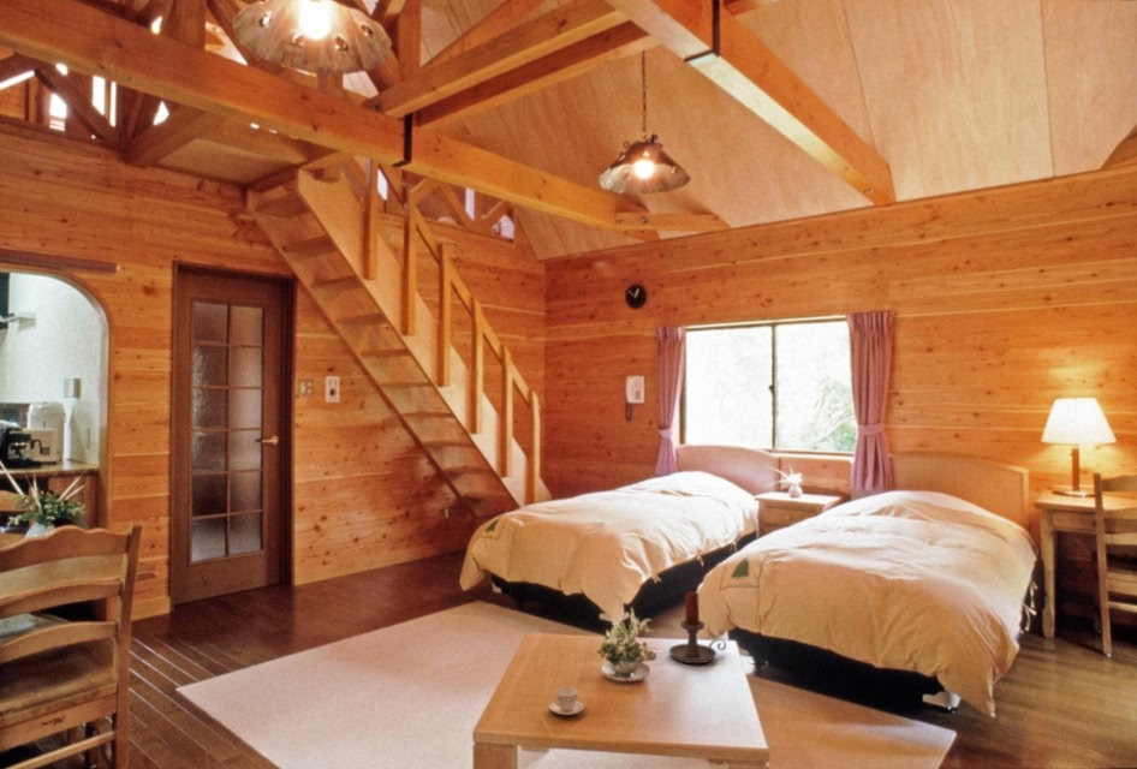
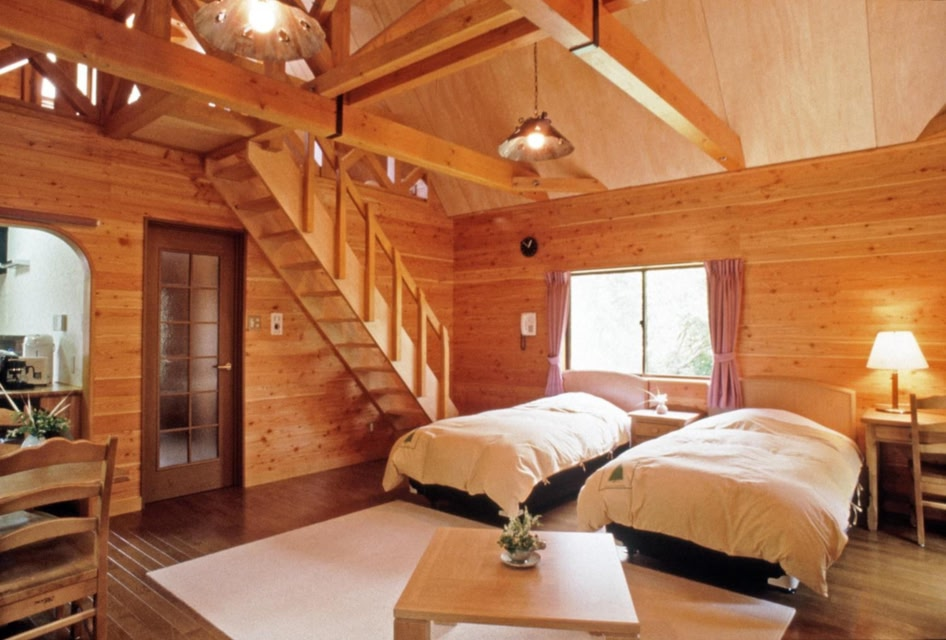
- teacup [547,686,587,716]
- candle holder [668,590,727,664]
